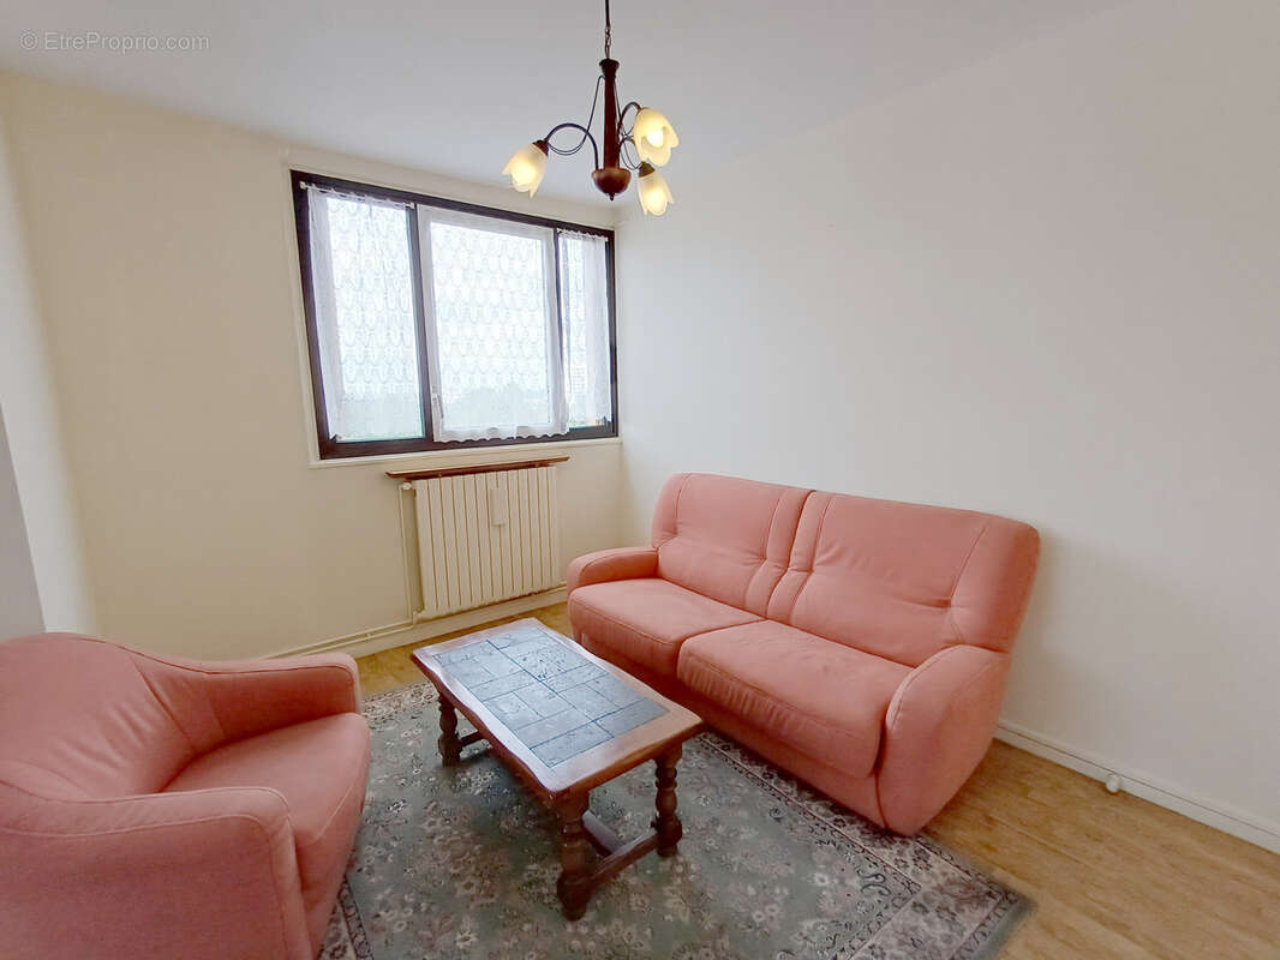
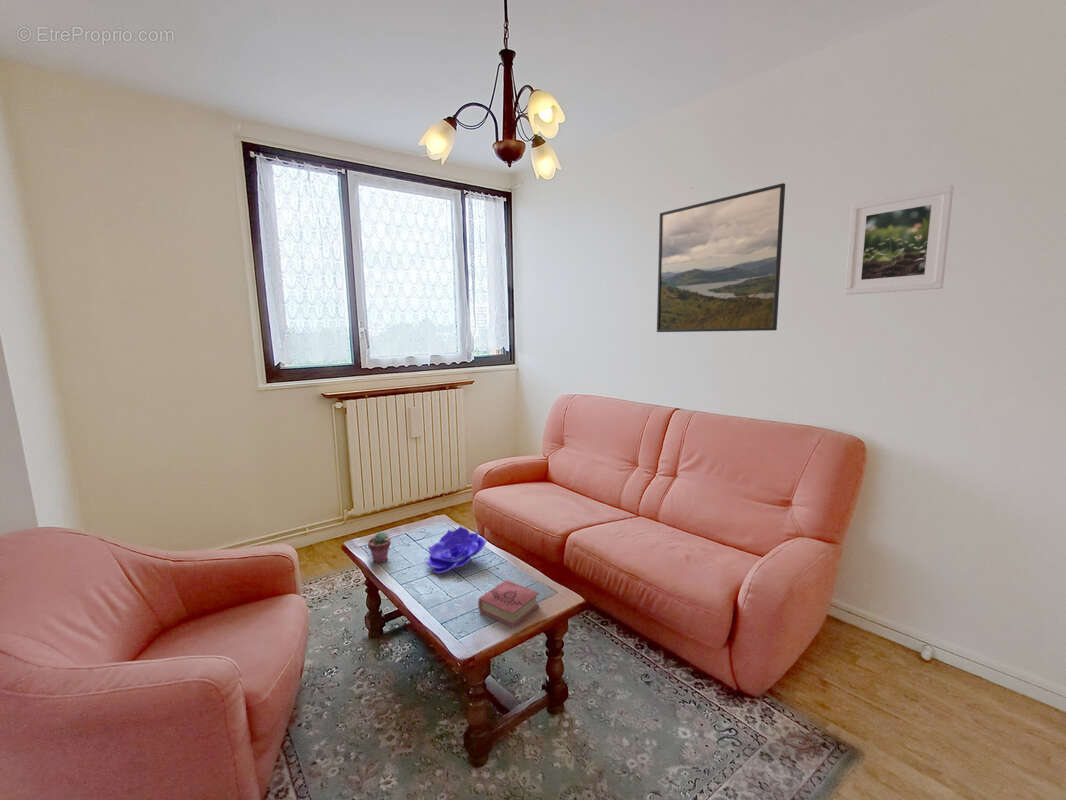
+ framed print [843,184,954,296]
+ potted succulent [367,531,392,564]
+ book [477,579,540,628]
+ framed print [656,182,786,333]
+ decorative bowl [424,524,488,575]
